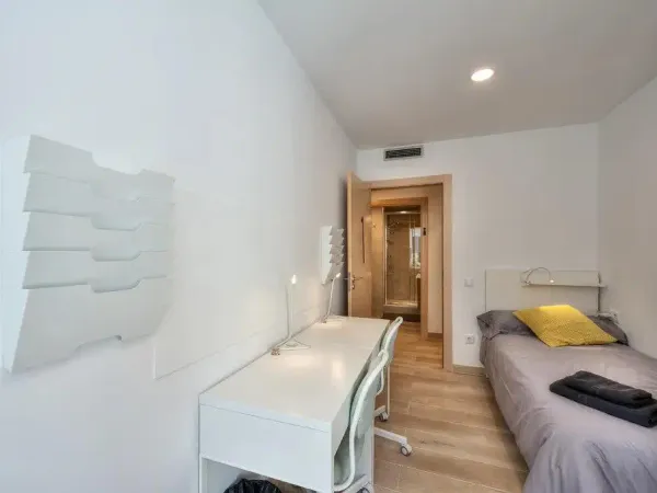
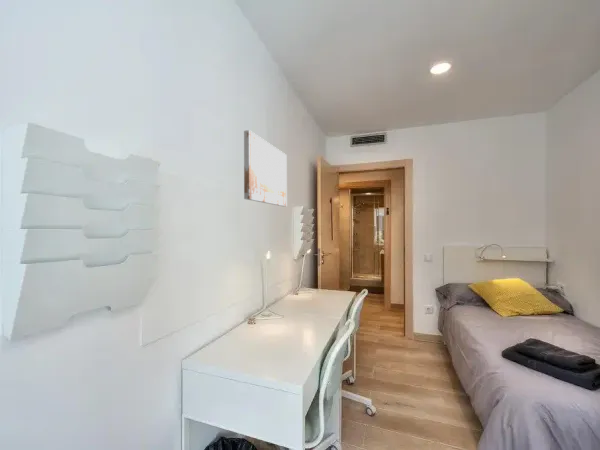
+ wall art [243,129,288,207]
